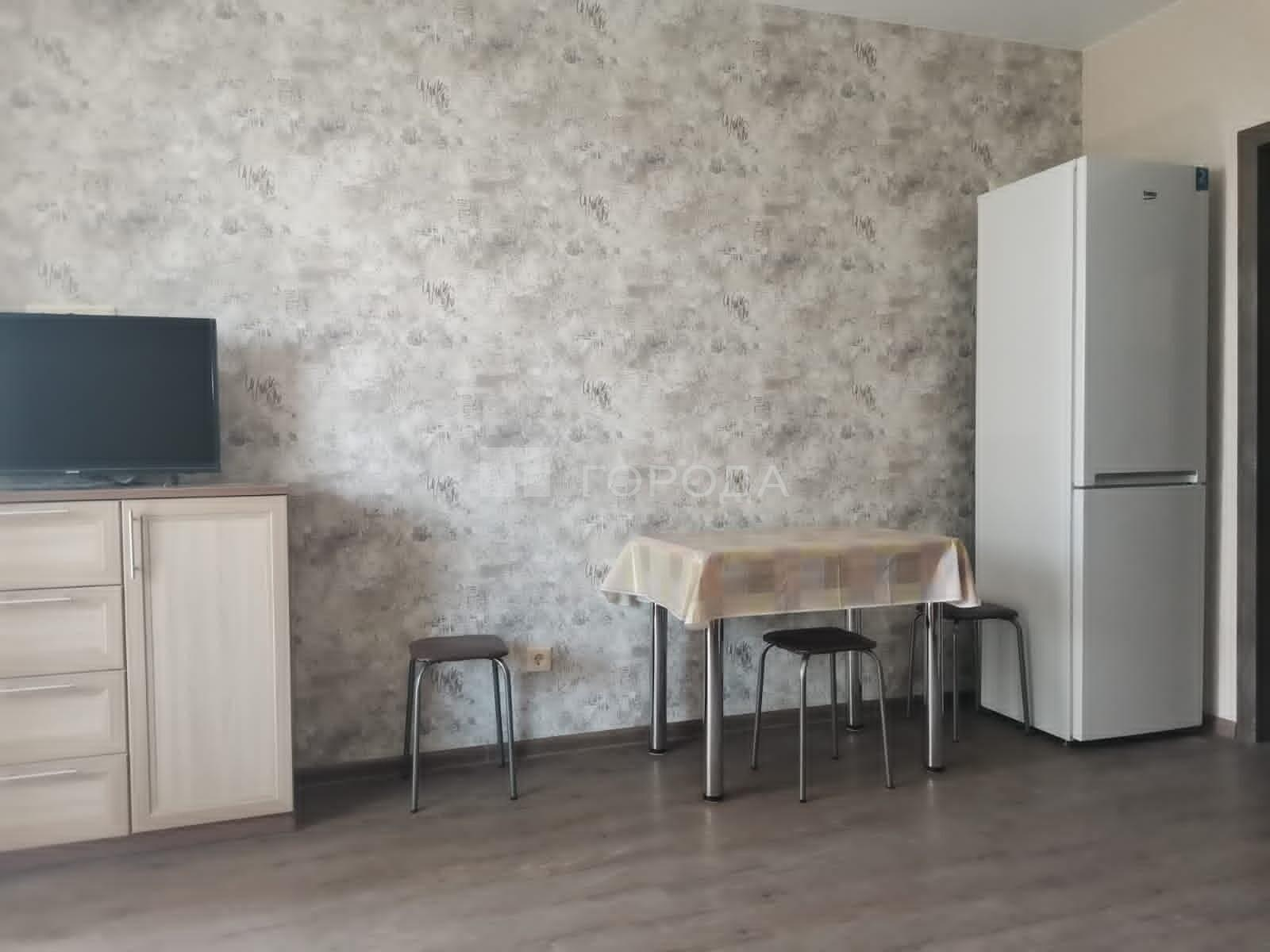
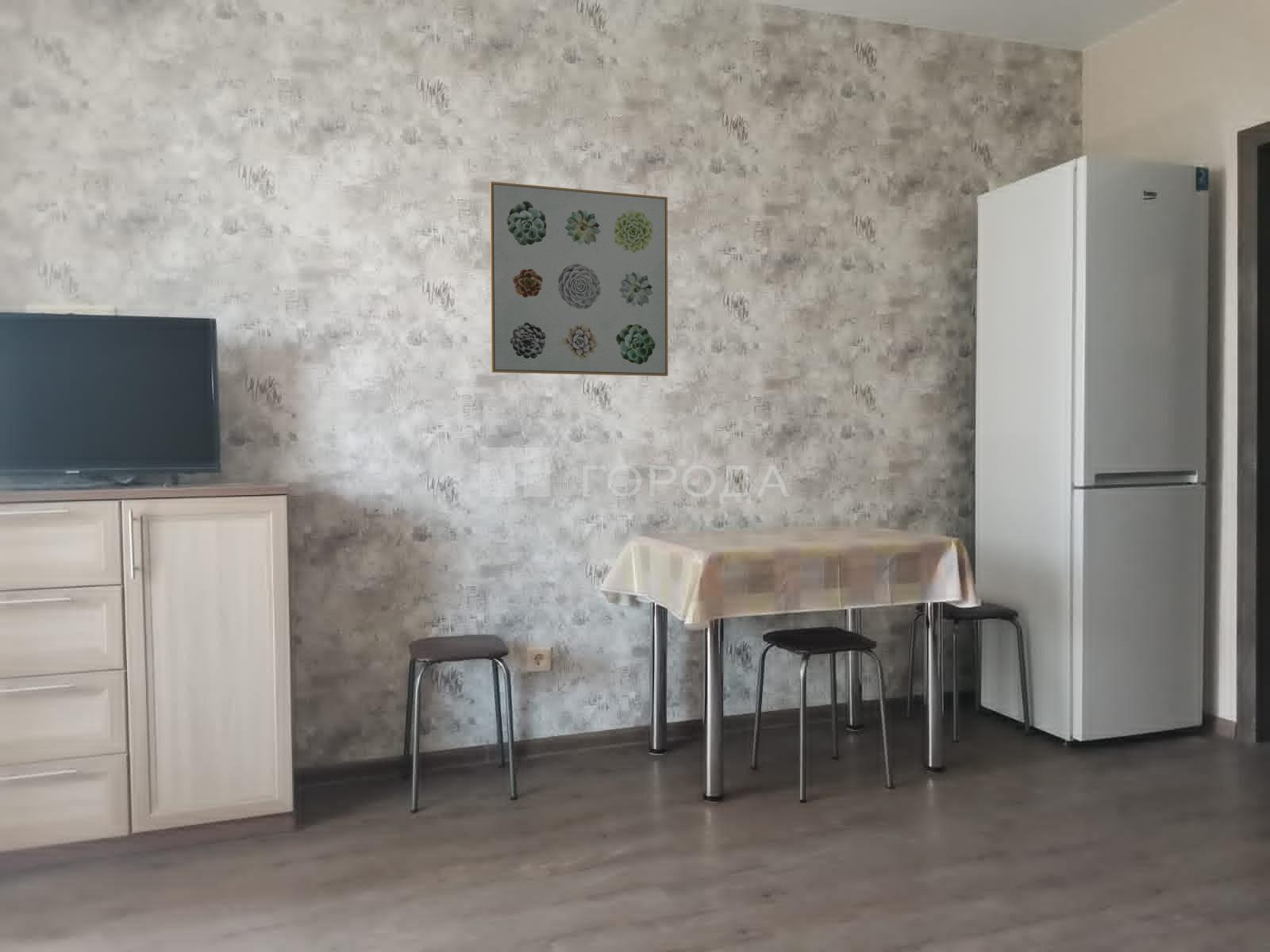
+ wall art [489,181,669,377]
